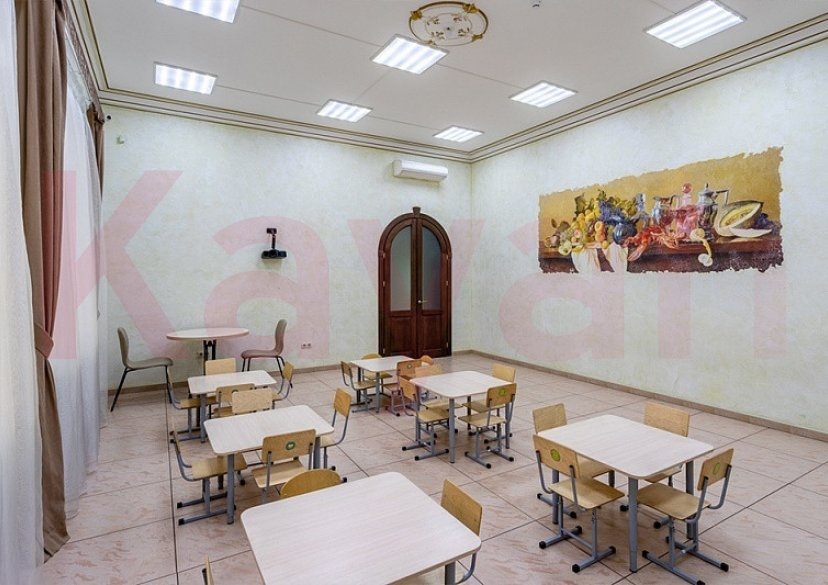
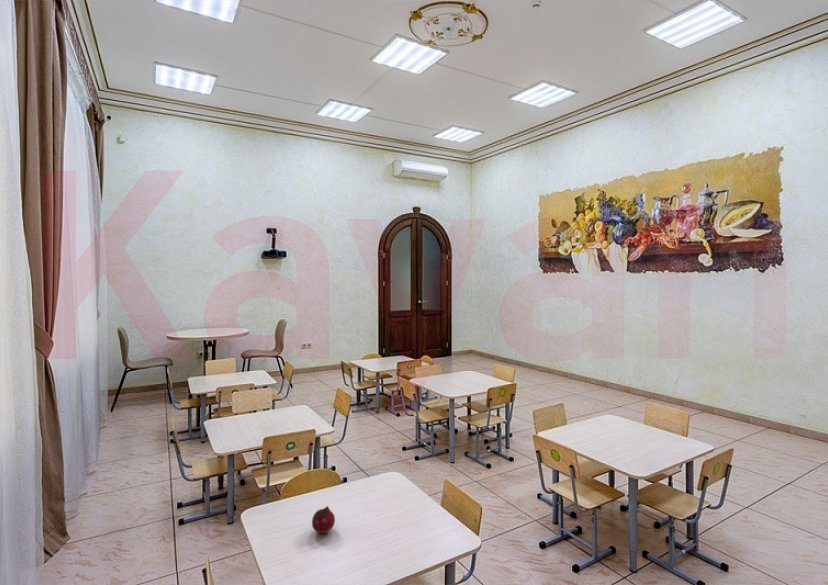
+ fruit [311,505,336,534]
